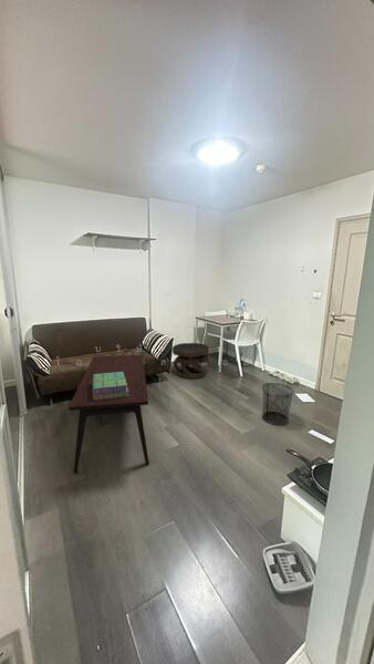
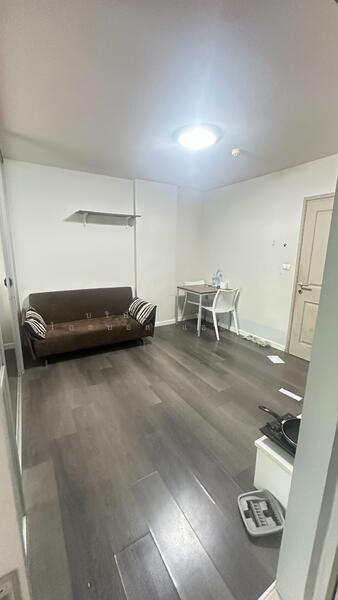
- waste bin [261,382,295,426]
- coffee table [67,354,150,475]
- side table [172,342,210,380]
- stack of books [92,372,129,401]
